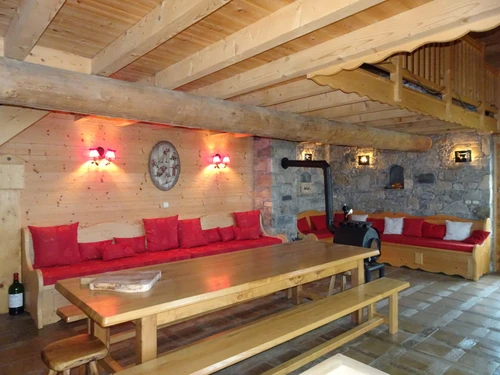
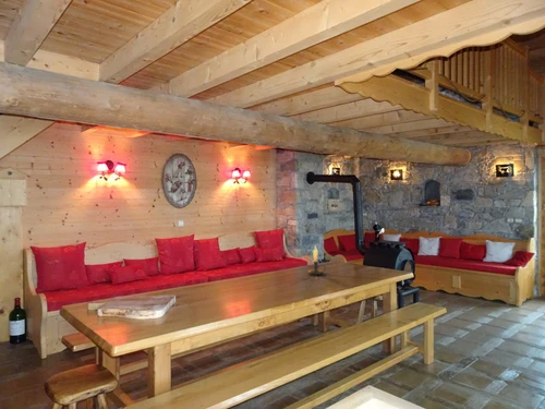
+ candle holder [307,244,327,276]
